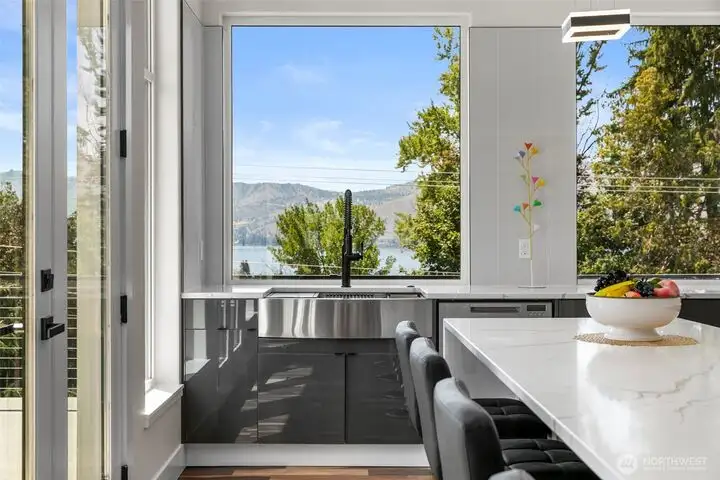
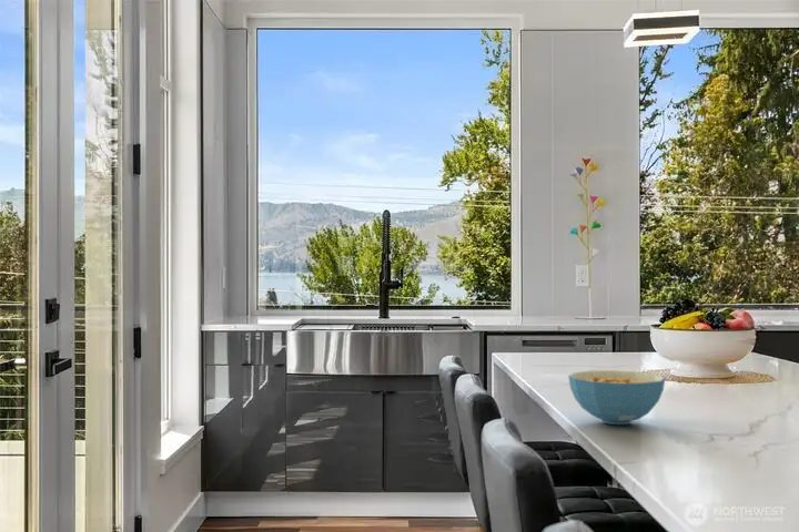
+ cereal bowl [567,369,666,426]
